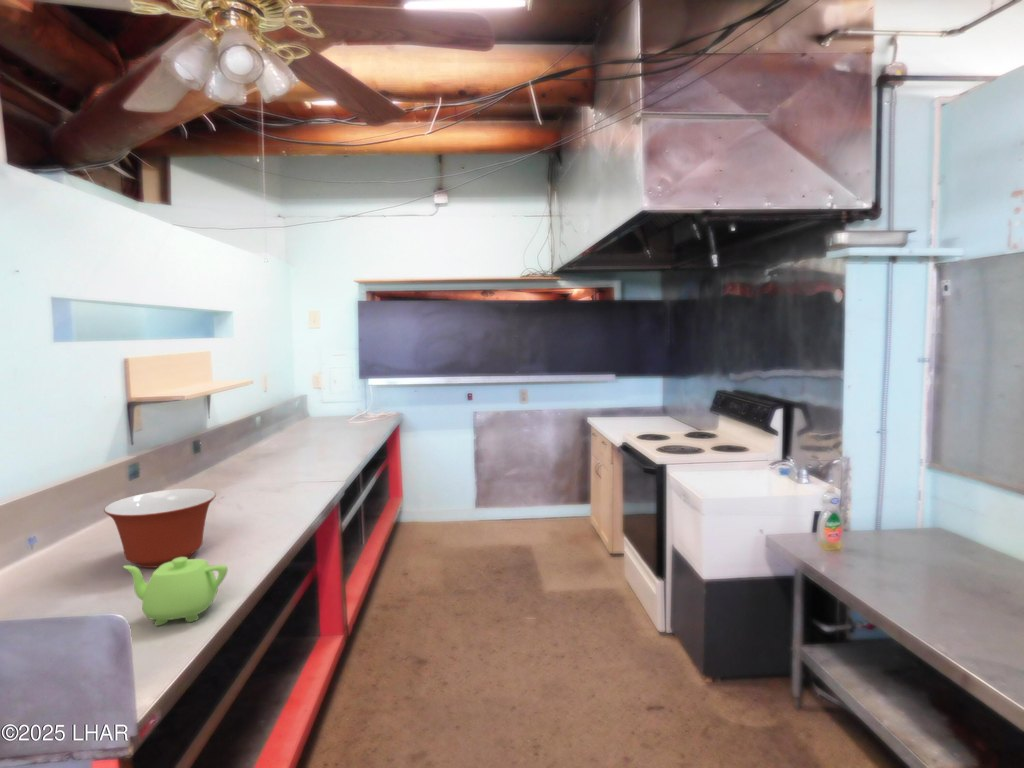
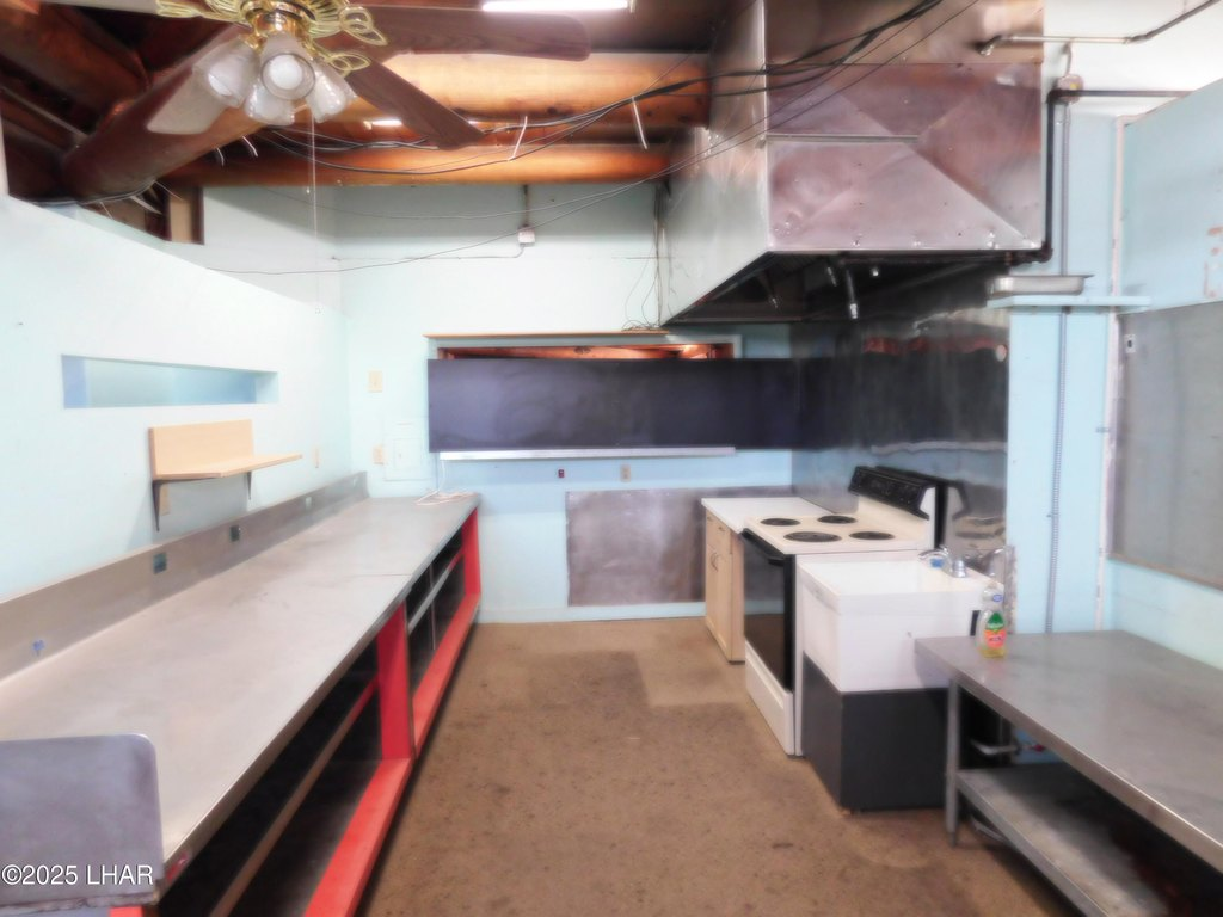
- teapot [122,557,229,627]
- mixing bowl [103,488,217,569]
